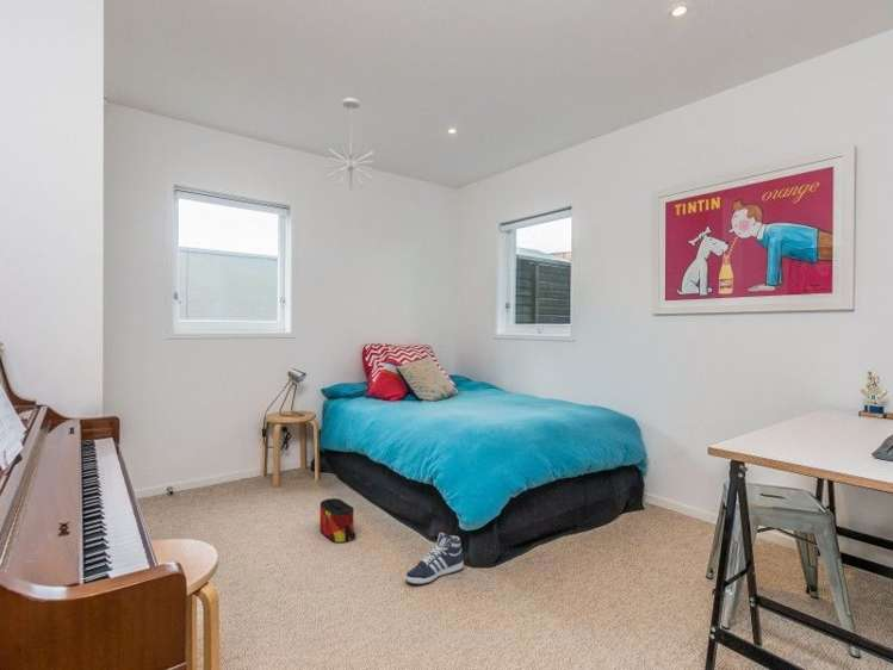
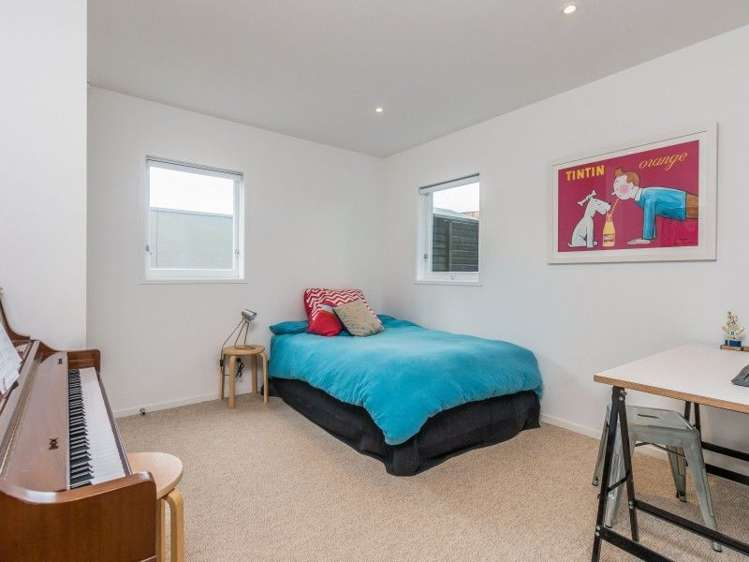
- pendant light [325,97,376,192]
- sneaker [404,532,465,585]
- bag [318,497,356,545]
